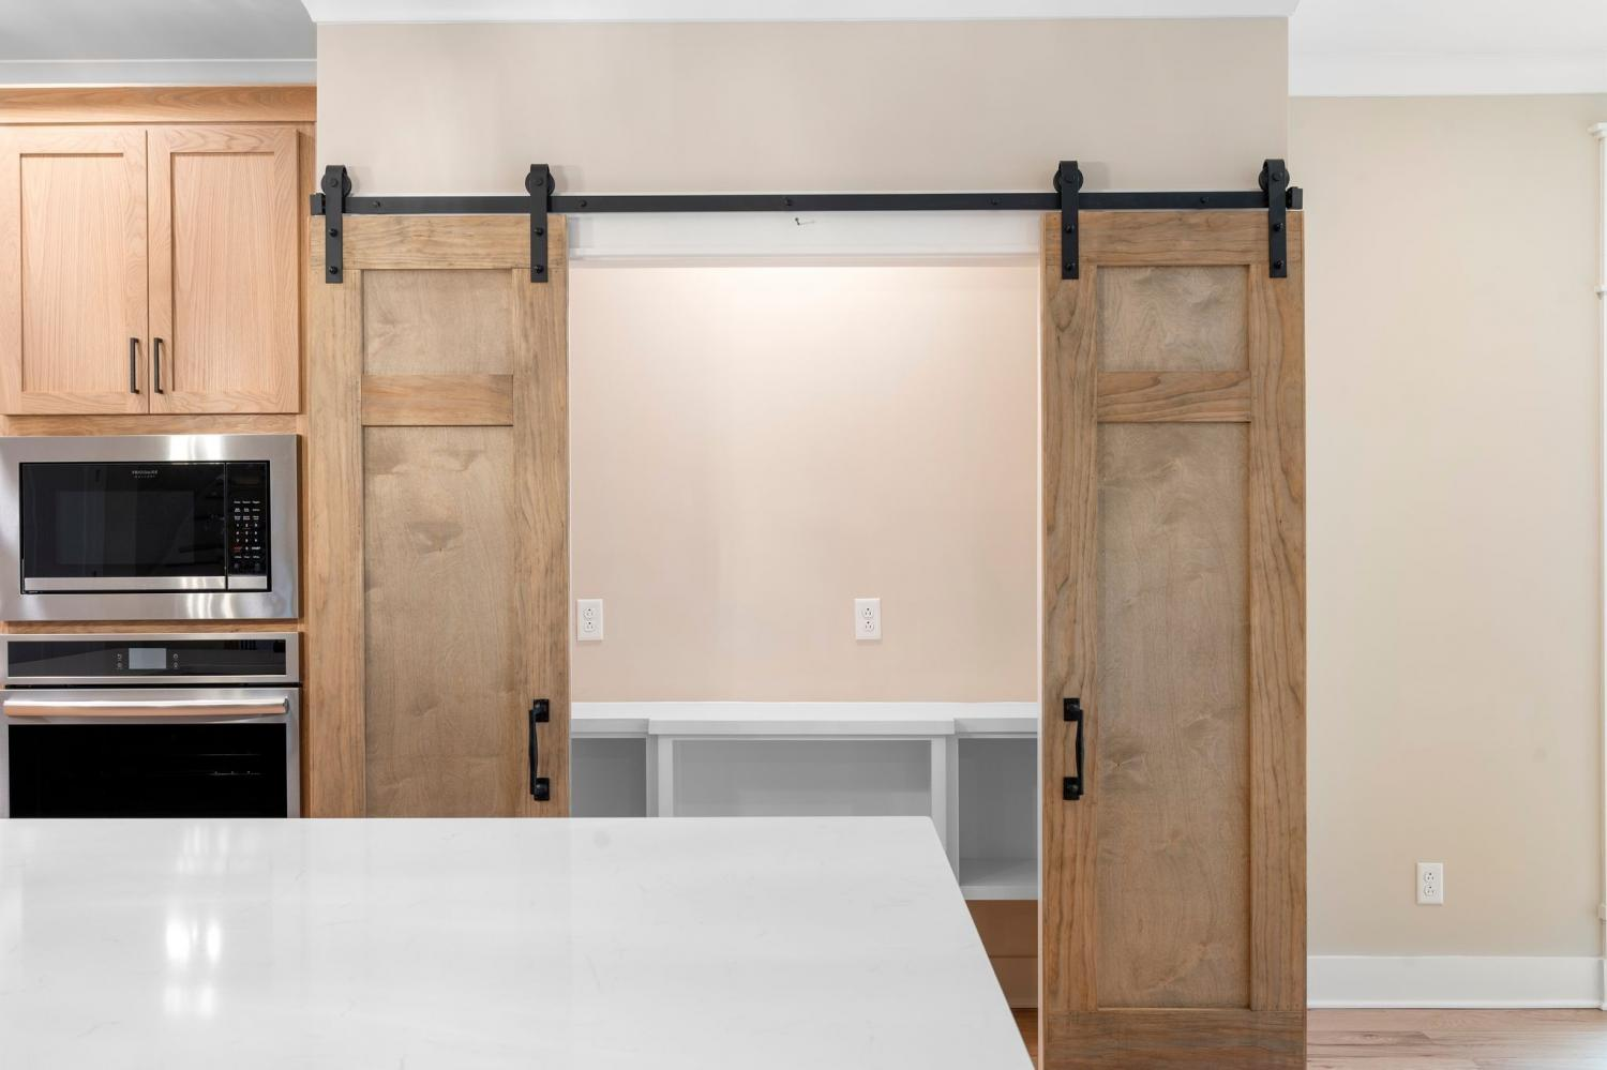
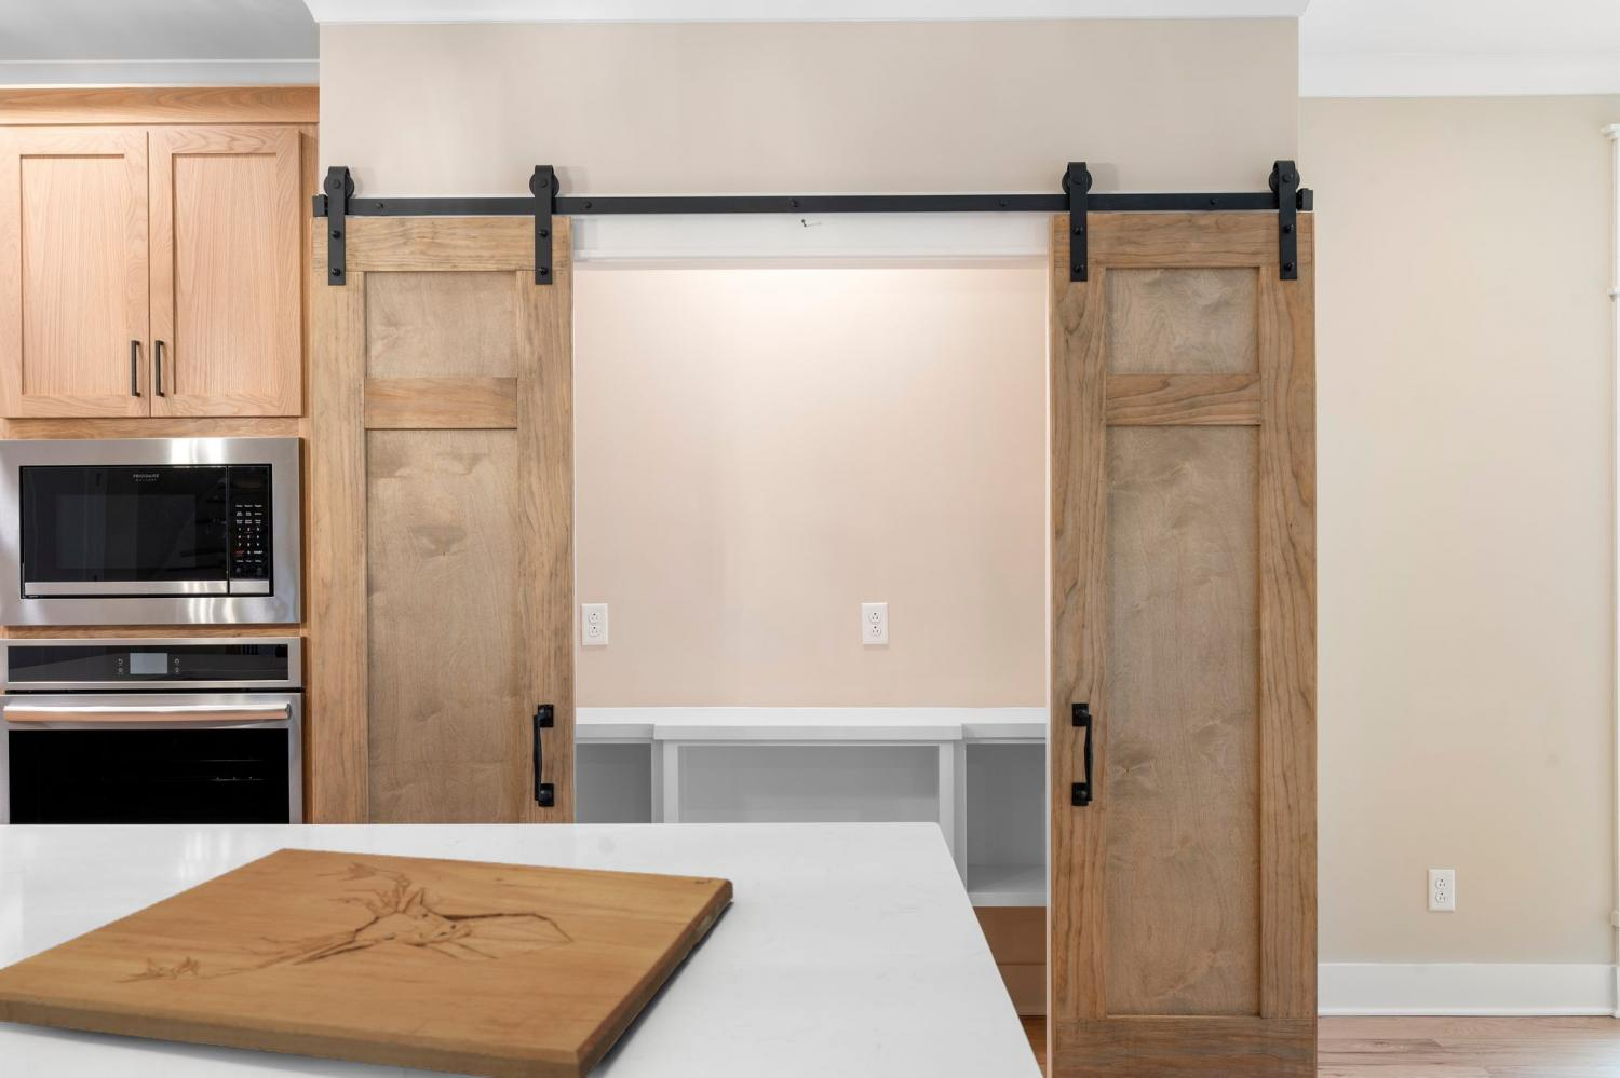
+ cutting board [0,847,734,1078]
